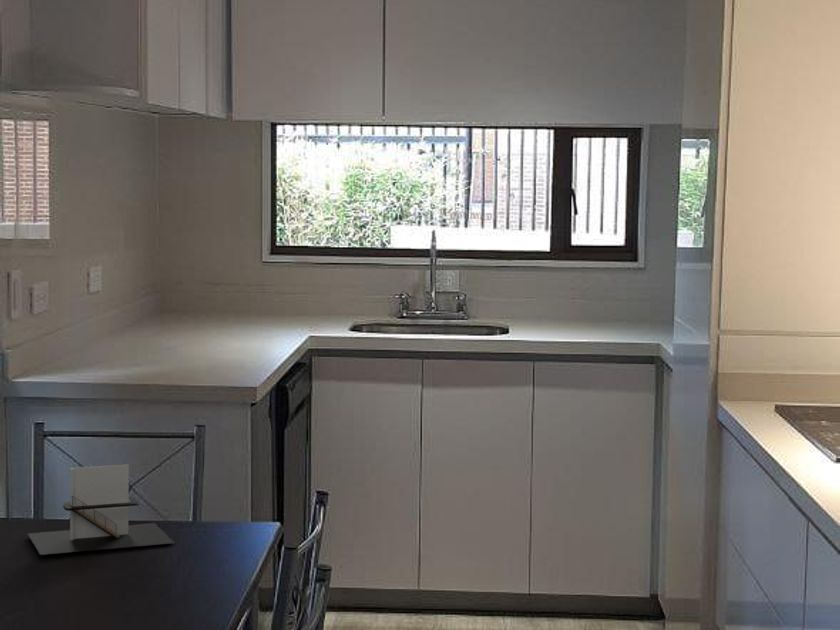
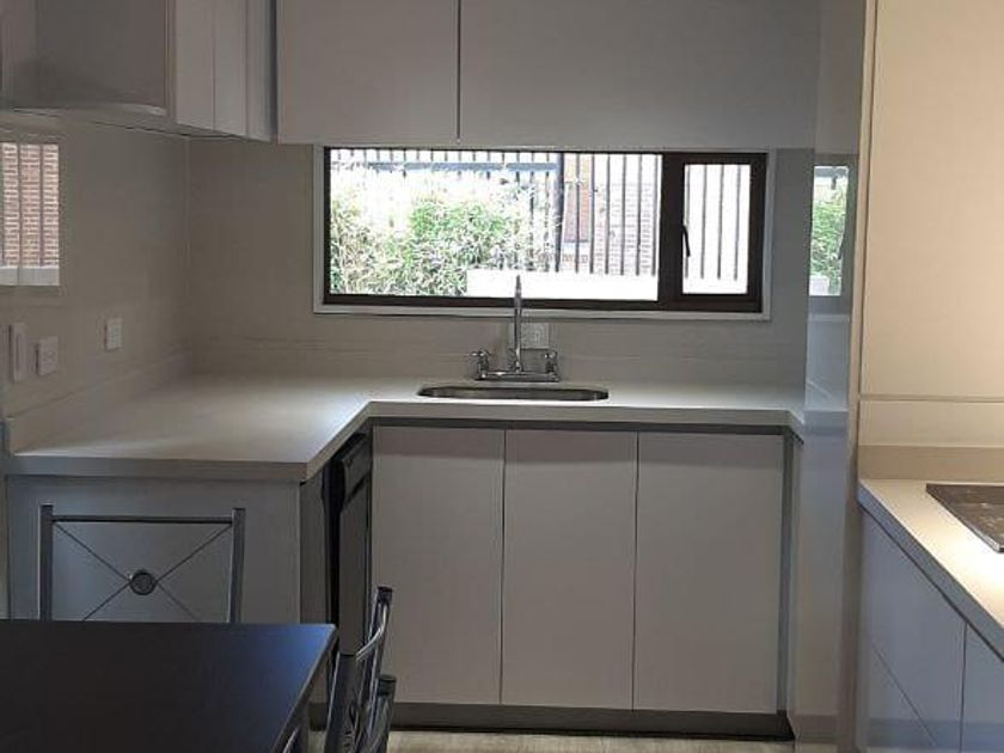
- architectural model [27,464,175,556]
